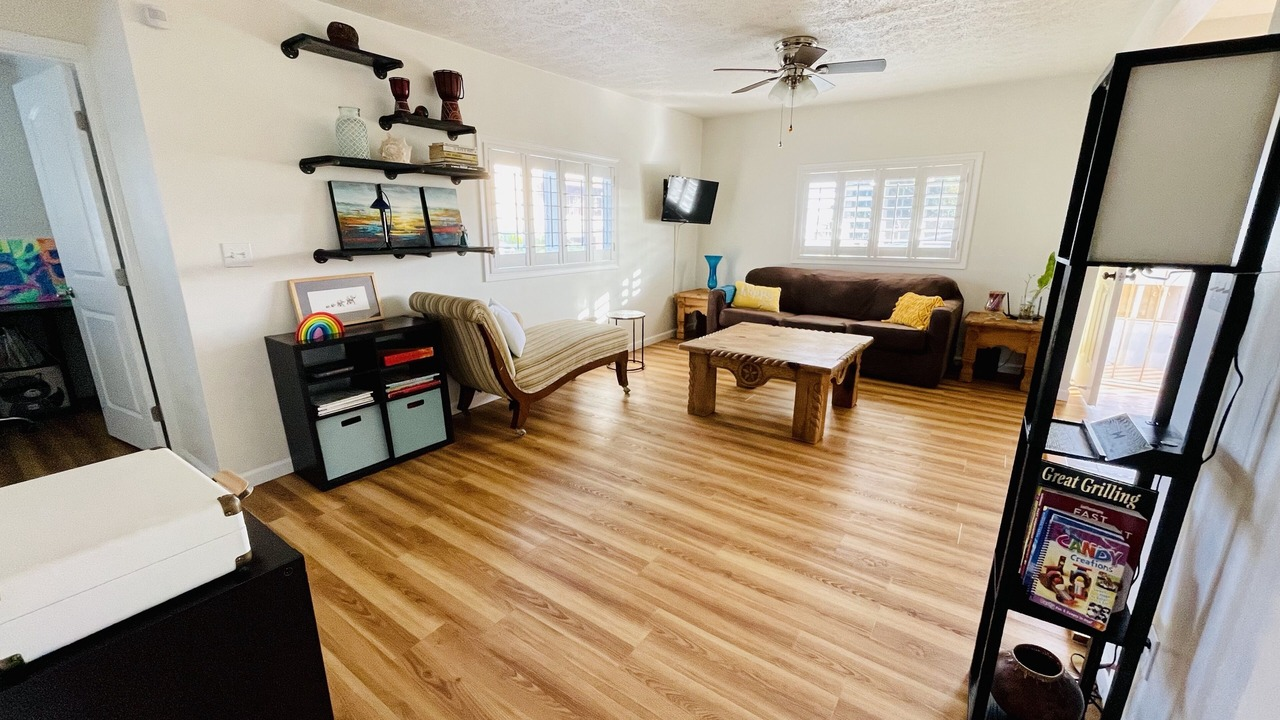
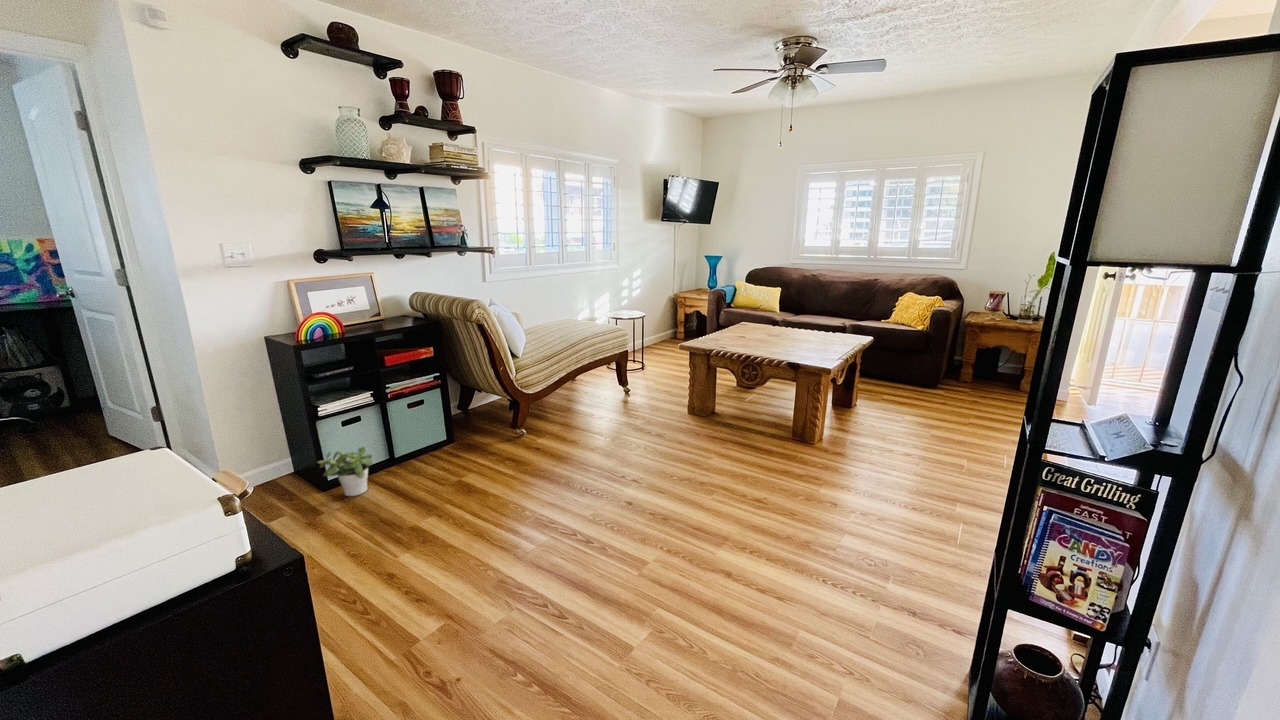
+ potted plant [316,446,375,497]
